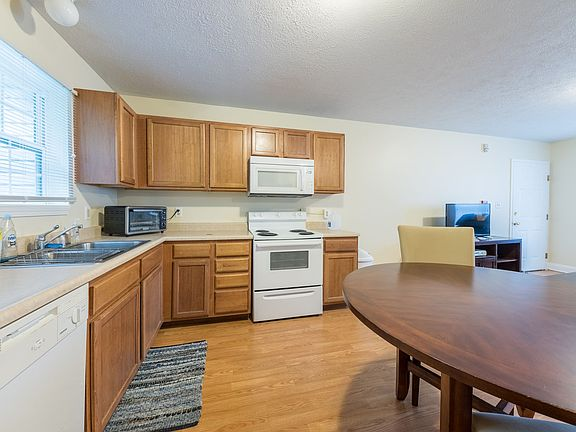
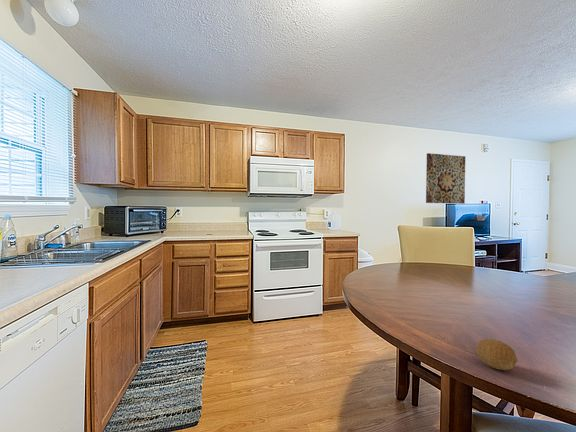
+ fruit [475,338,519,371]
+ wall art [425,152,466,205]
